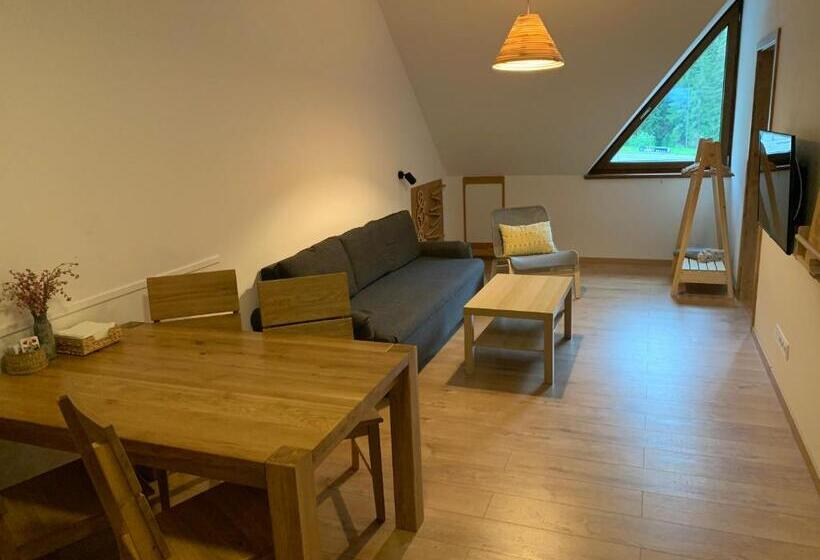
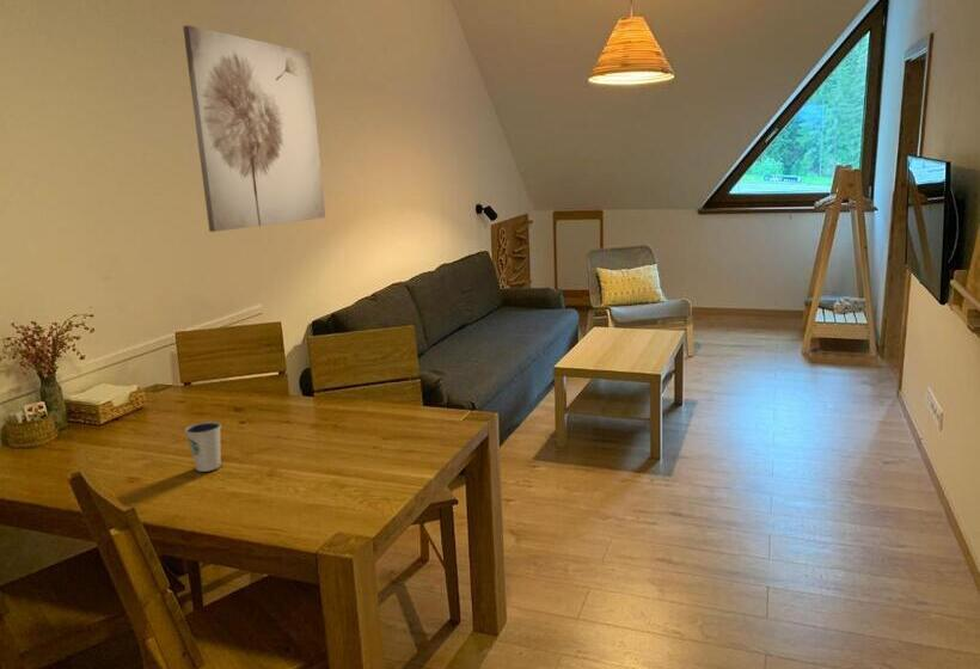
+ dixie cup [184,421,222,473]
+ wall art [182,24,326,233]
